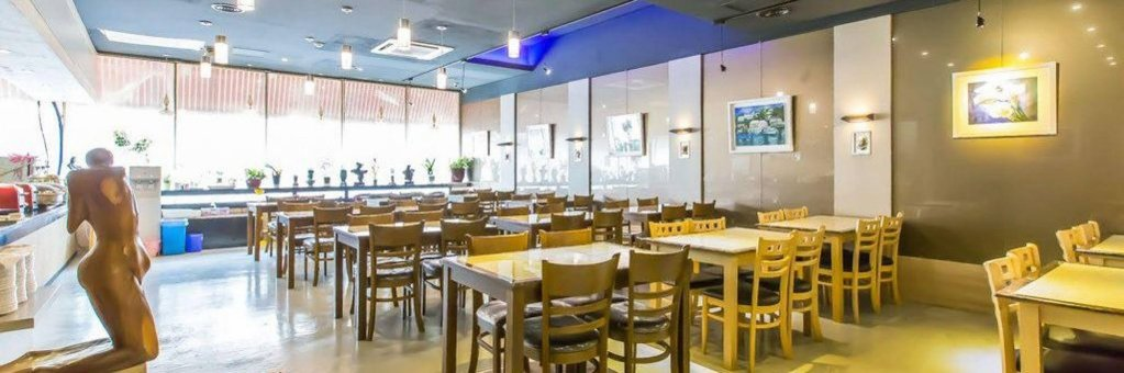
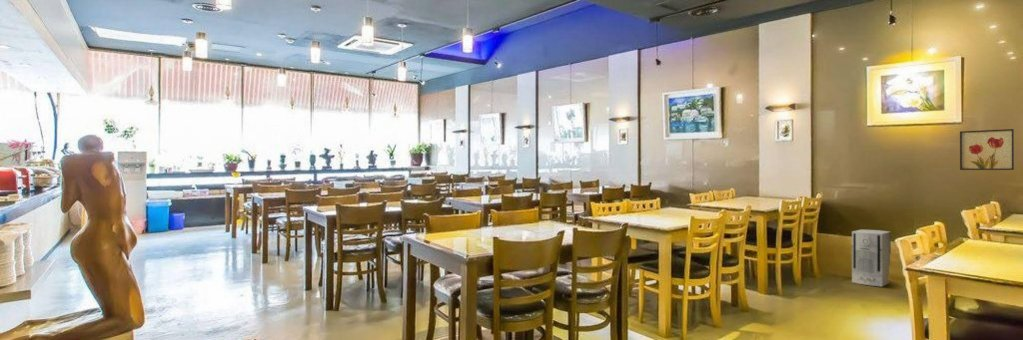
+ wall art [959,128,1015,171]
+ air purifier [851,229,892,288]
